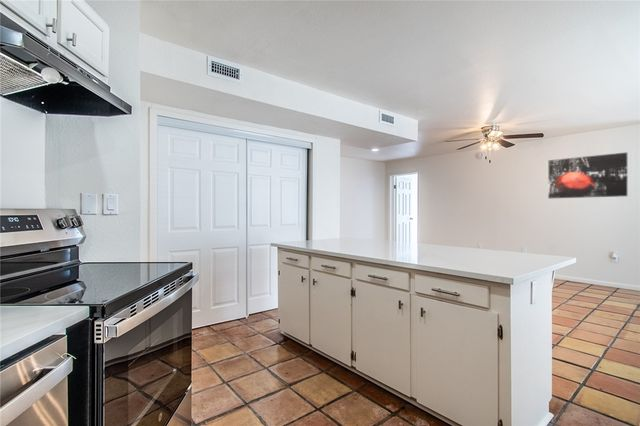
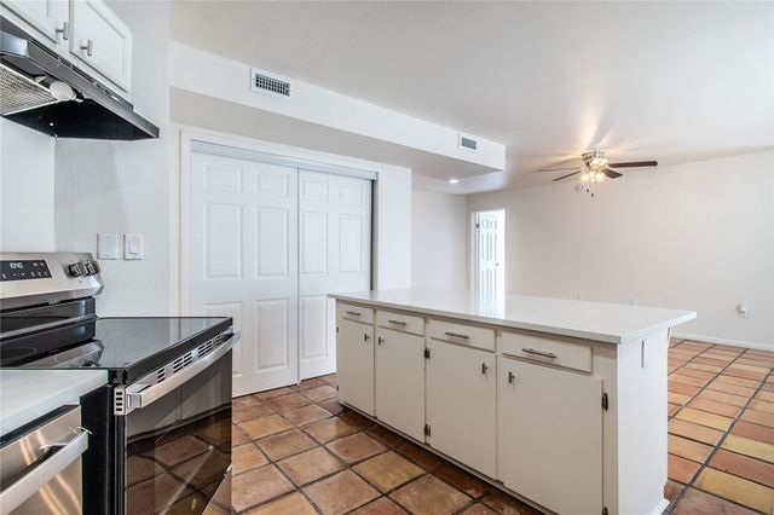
- wall art [547,151,628,199]
